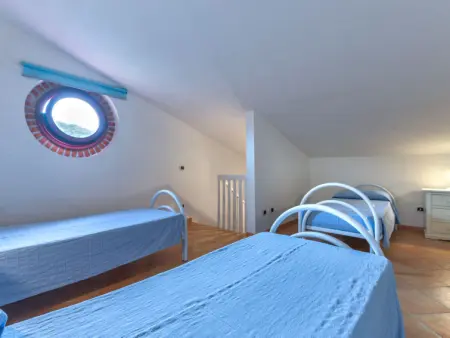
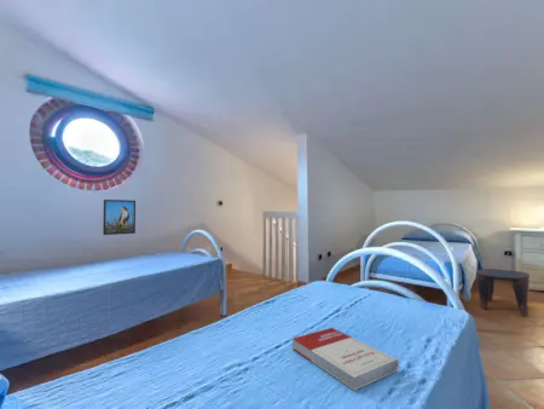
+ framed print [102,198,137,236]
+ stool [475,267,531,317]
+ book [291,327,400,391]
